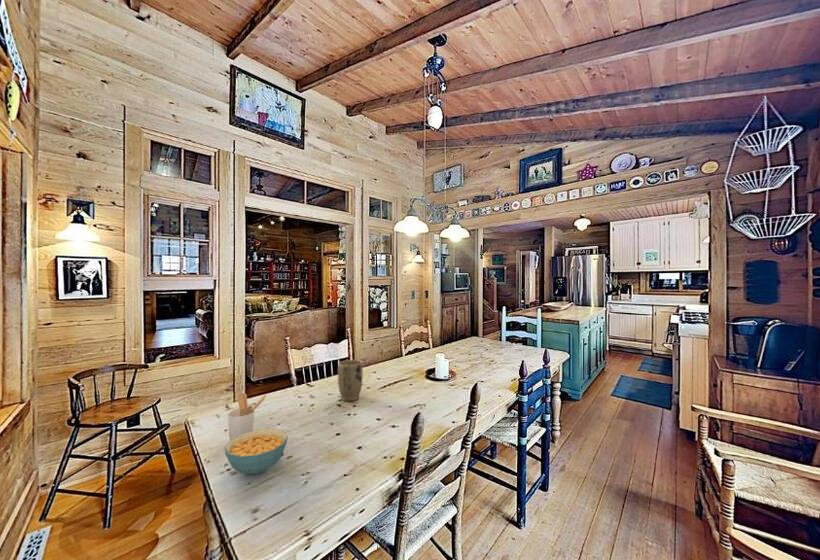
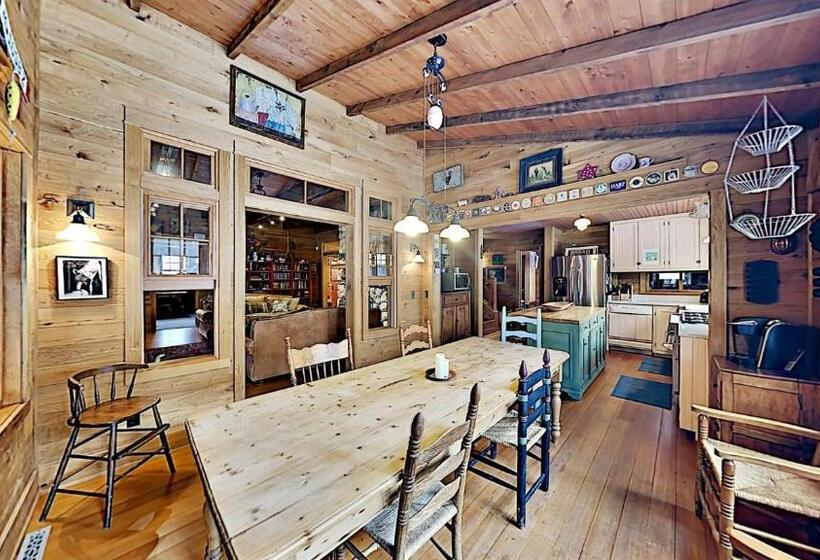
- cereal bowl [224,428,289,475]
- utensil holder [227,392,268,441]
- plant pot [337,359,364,402]
